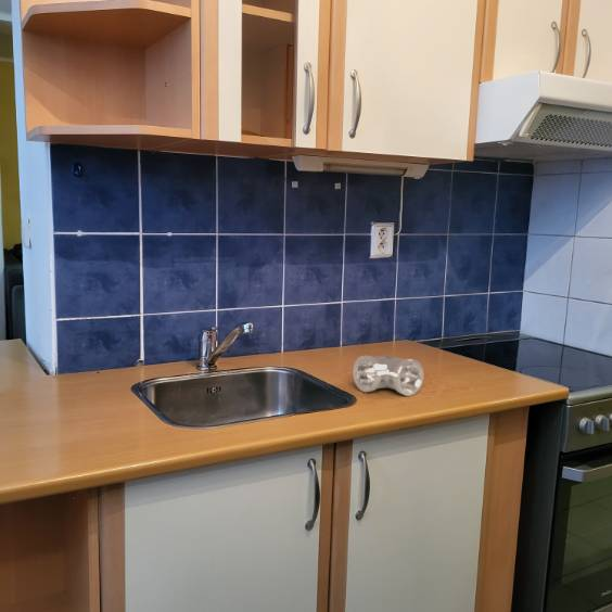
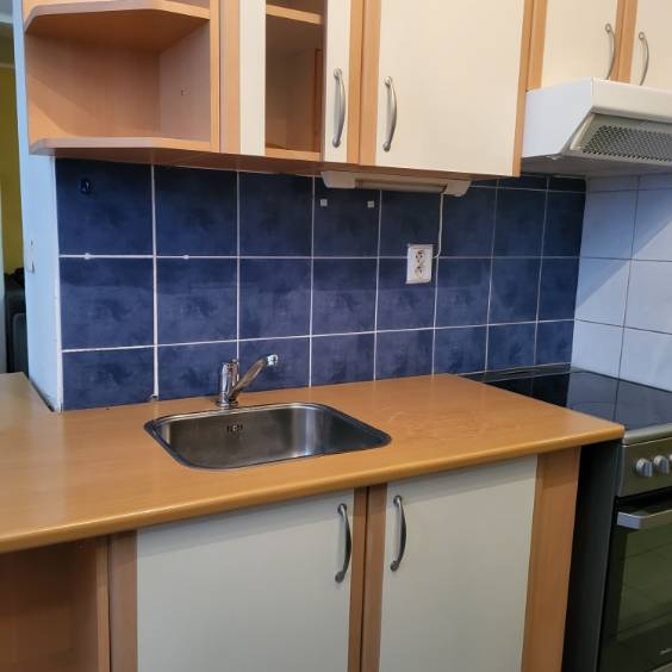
- pipe fitting [352,355,424,397]
